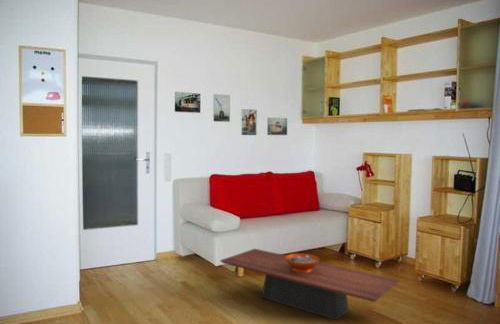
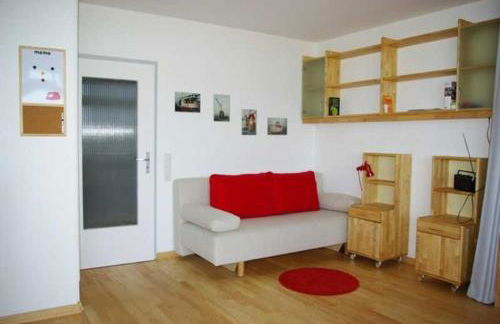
- decorative bowl [285,253,320,272]
- coffee table [219,248,401,321]
